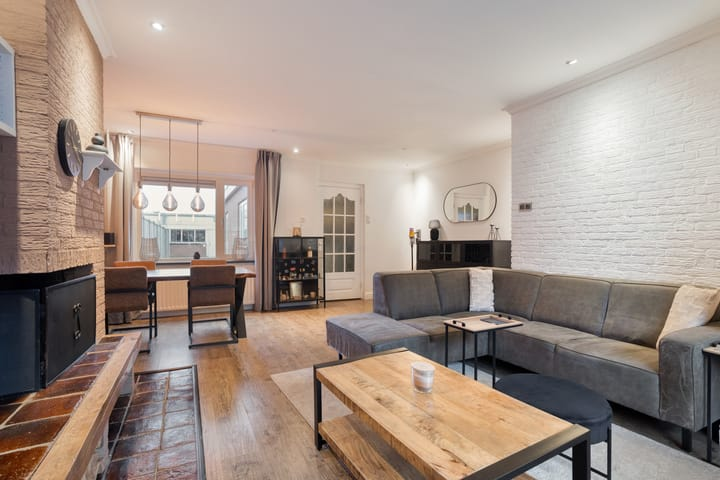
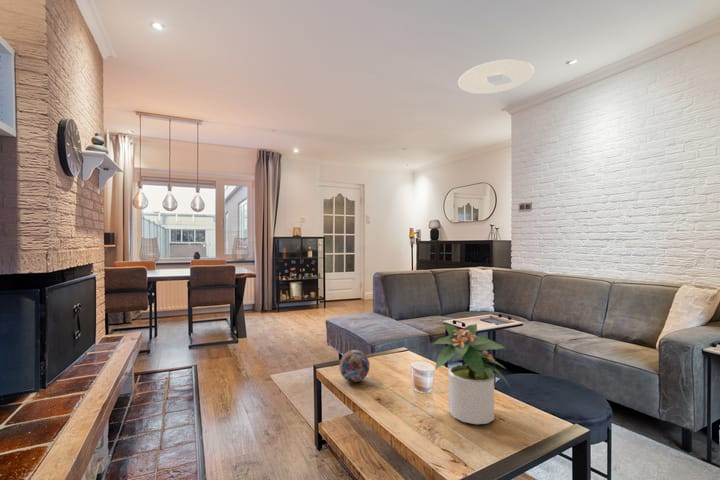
+ potted plant [432,322,511,425]
+ ceiling light [457,59,535,95]
+ decorative orb [338,349,370,383]
